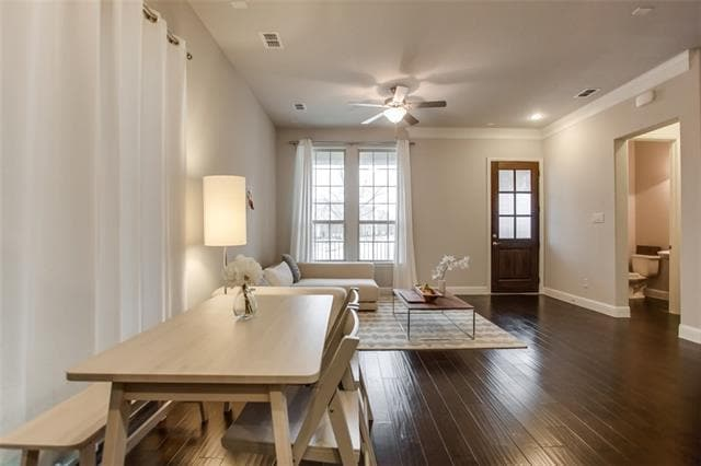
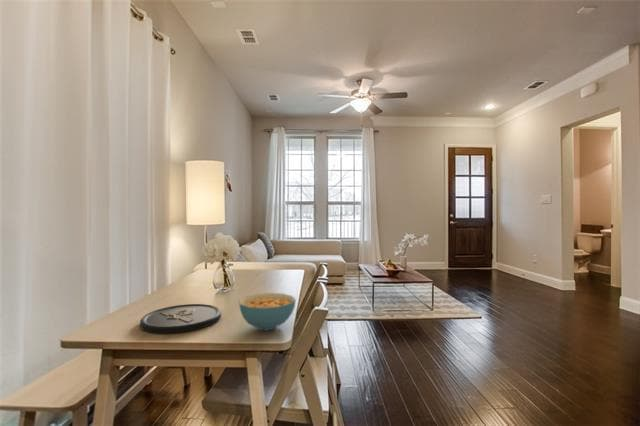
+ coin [139,303,222,335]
+ cereal bowl [238,292,297,331]
